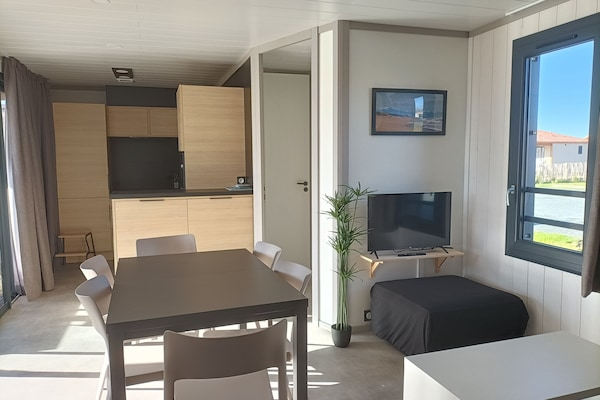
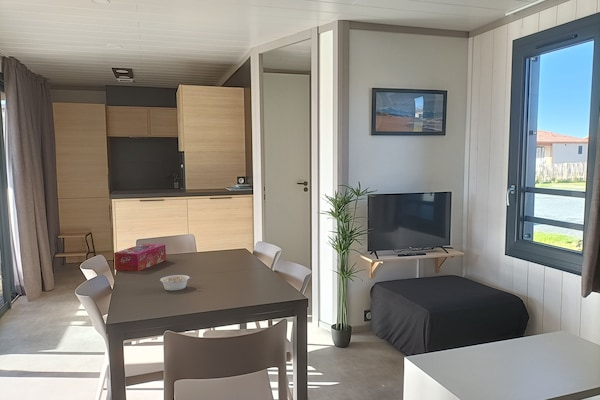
+ tissue box [113,243,167,272]
+ legume [159,274,191,292]
